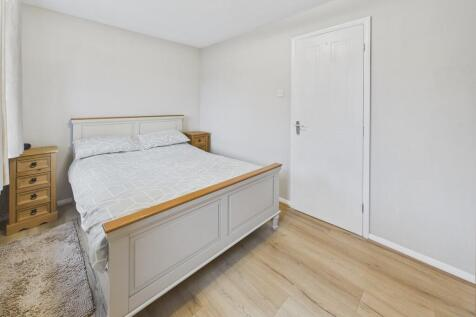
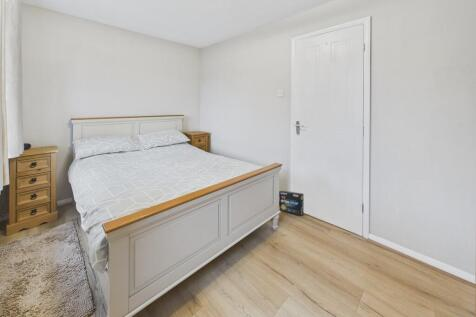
+ box [278,190,305,217]
